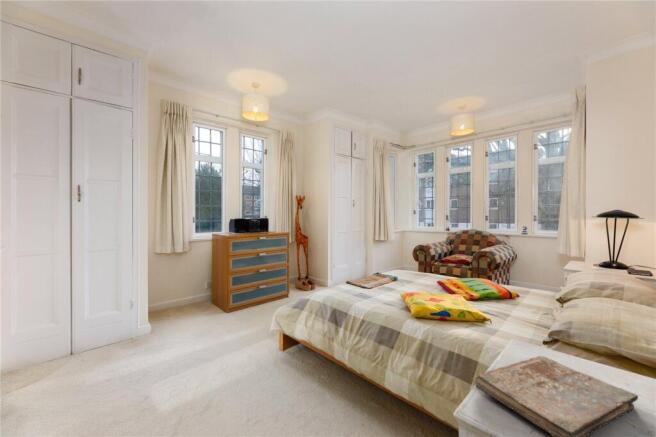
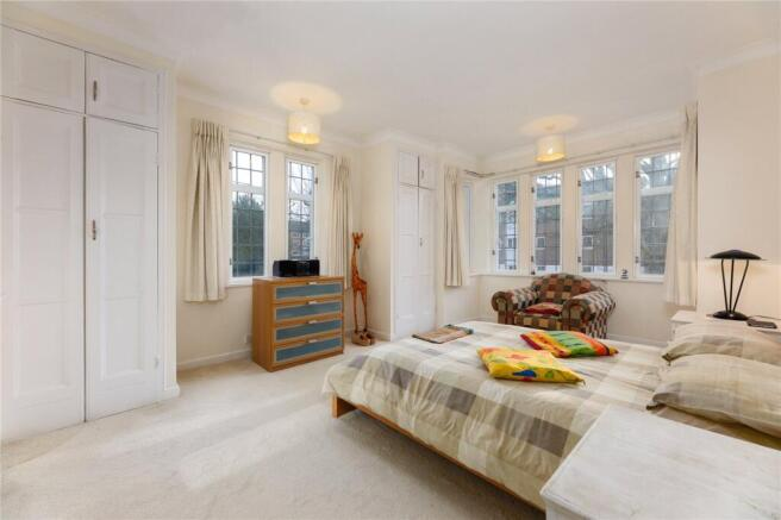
- book [474,355,639,437]
